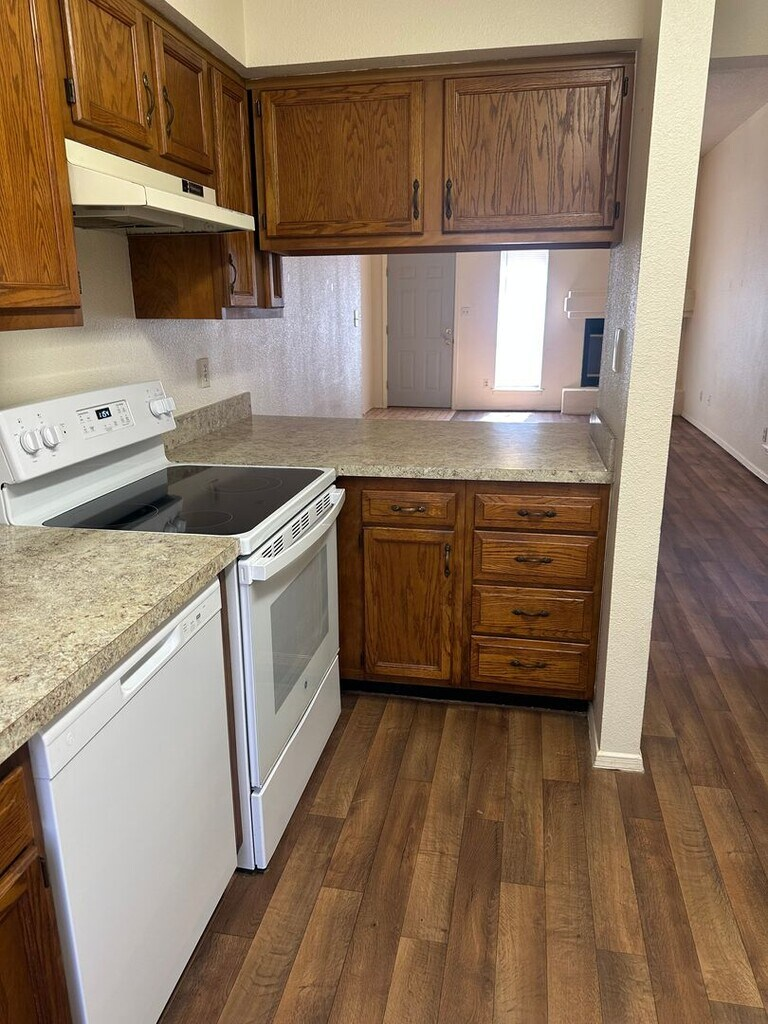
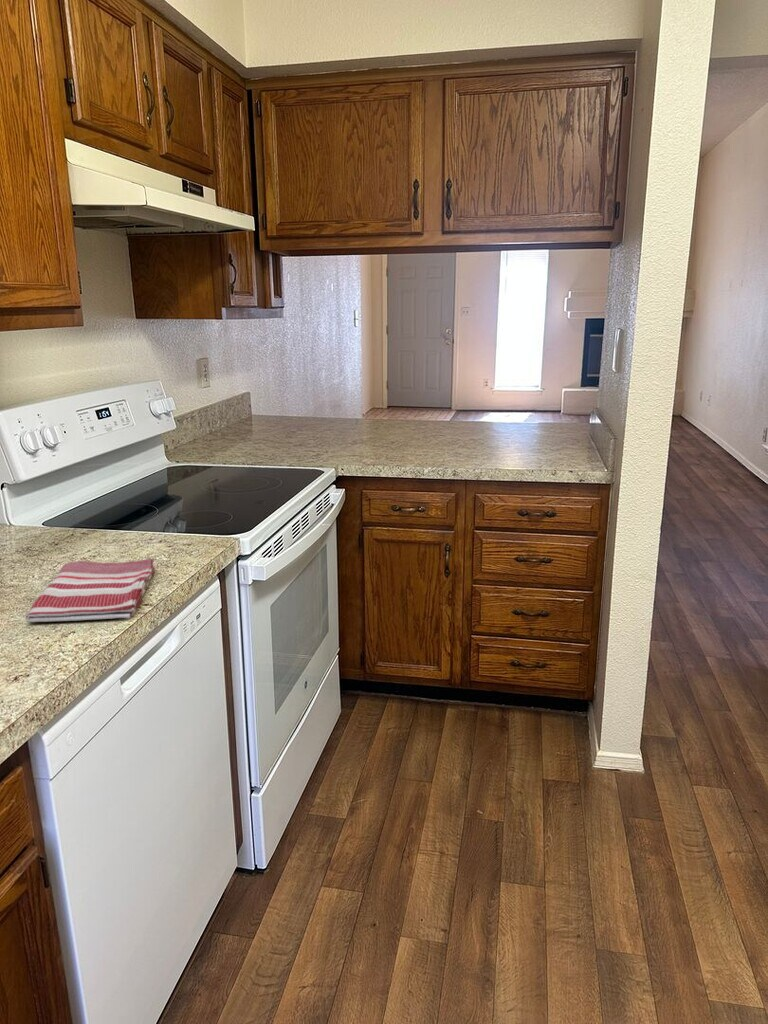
+ dish towel [25,558,156,623]
